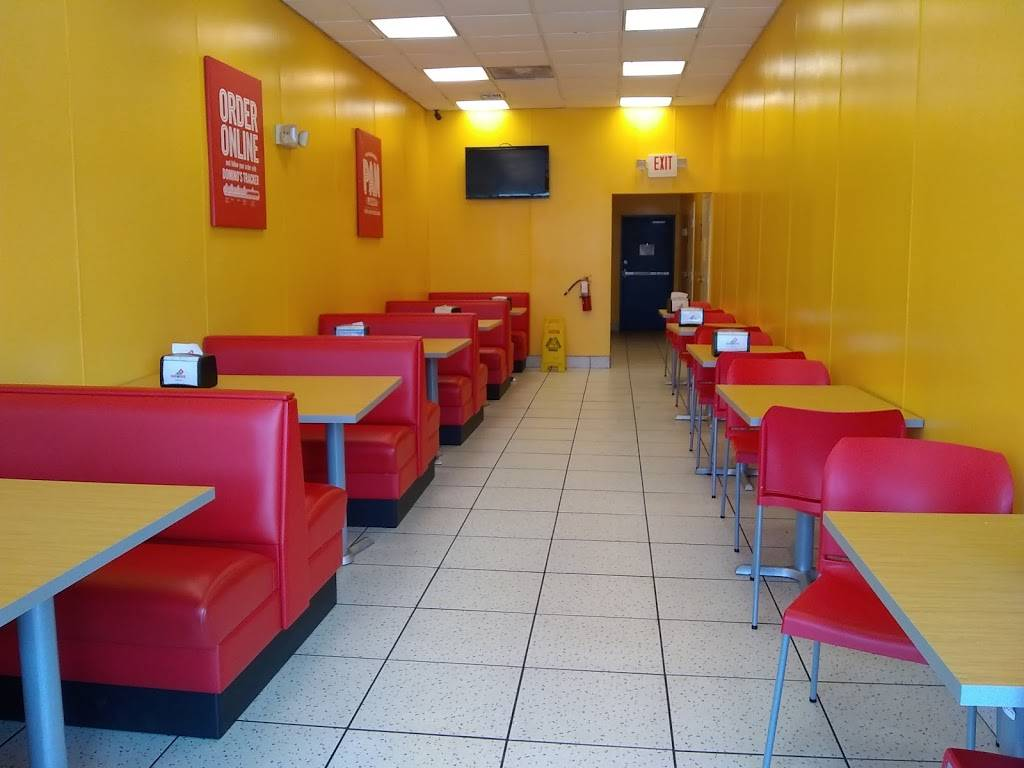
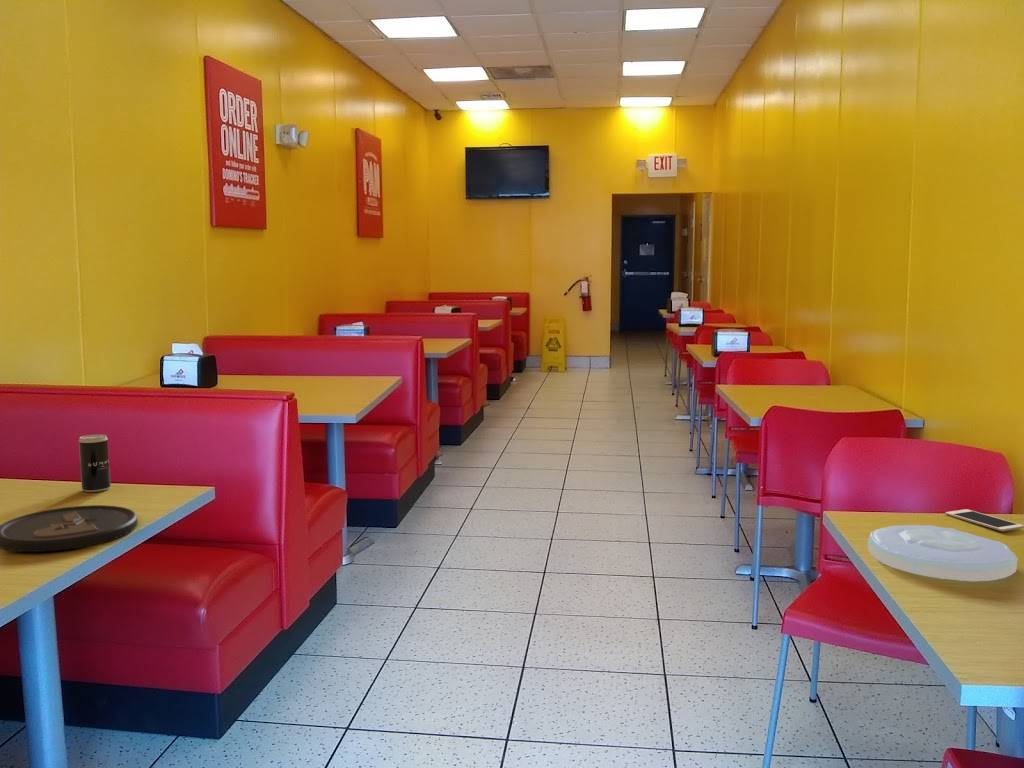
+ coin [0,504,139,553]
+ cell phone [944,508,1024,532]
+ plate [867,524,1019,582]
+ beverage can [78,433,112,493]
